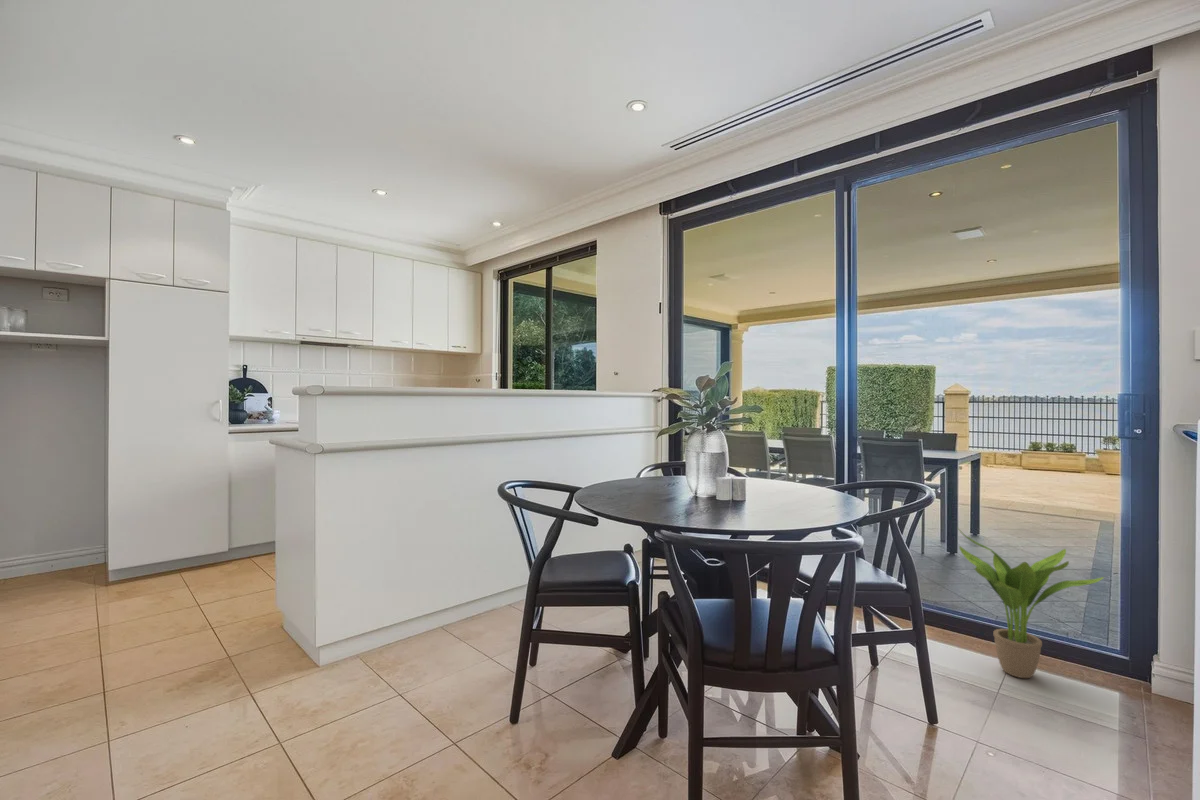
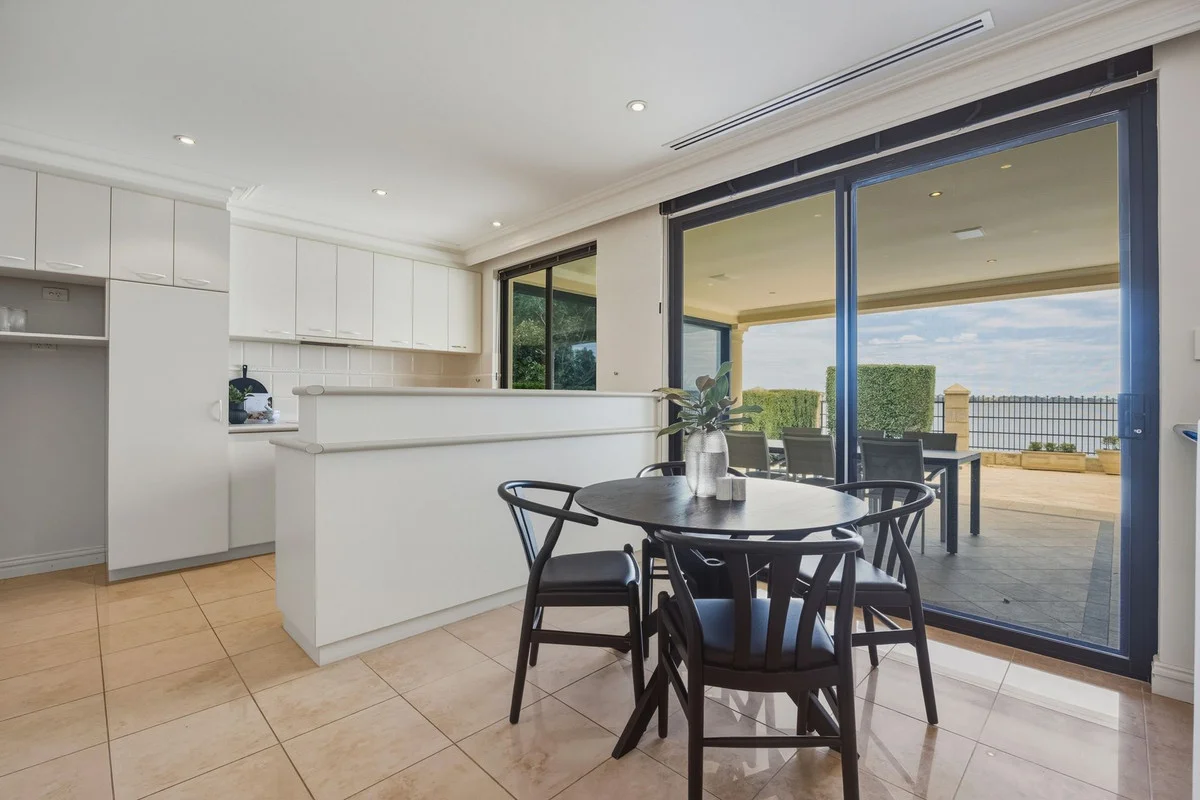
- potted plant [956,526,1105,679]
